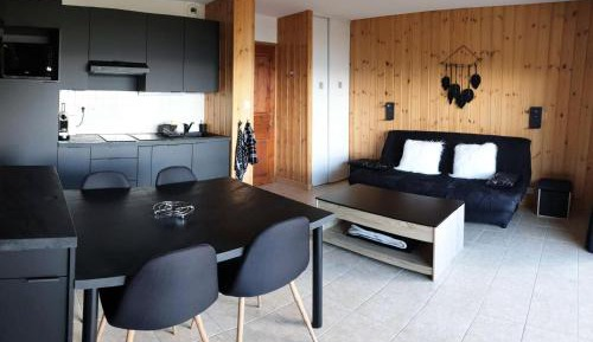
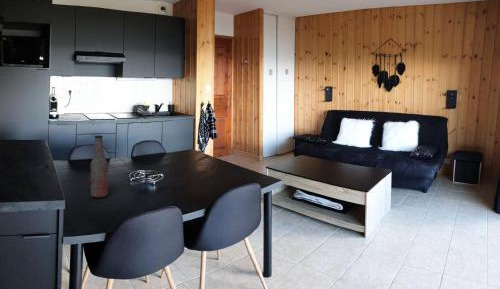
+ bottle [90,135,109,199]
